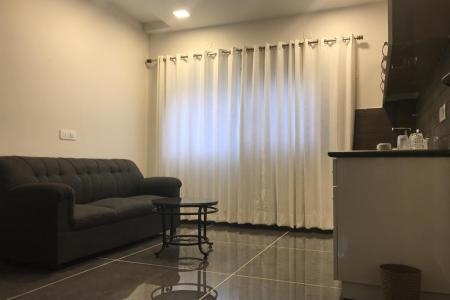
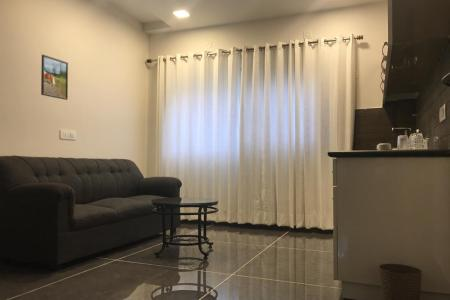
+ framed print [40,54,69,101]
